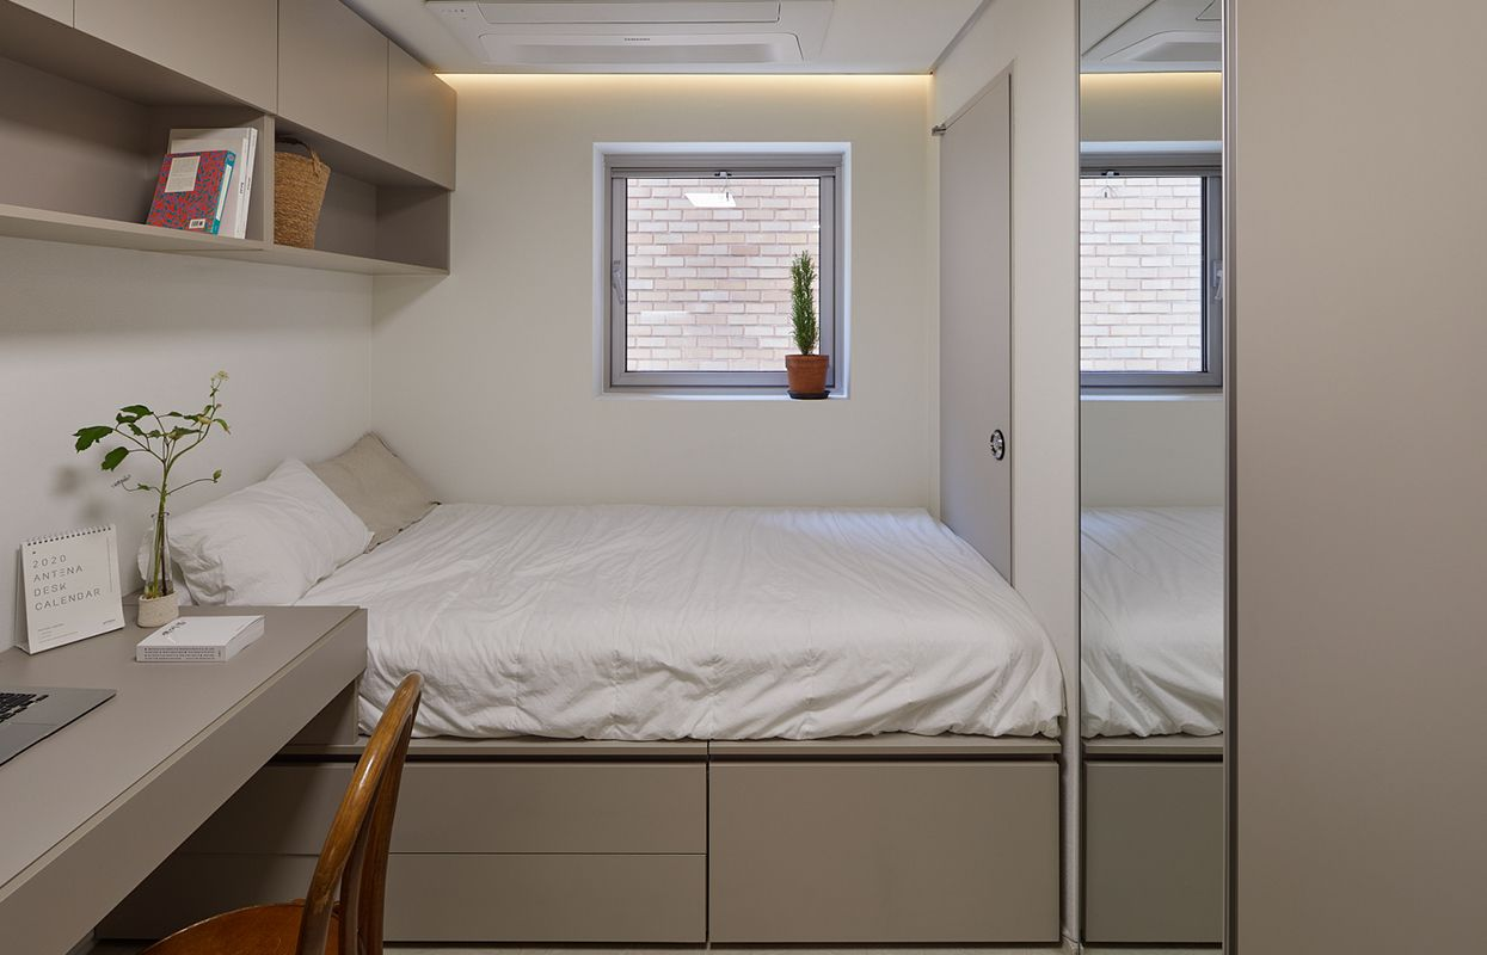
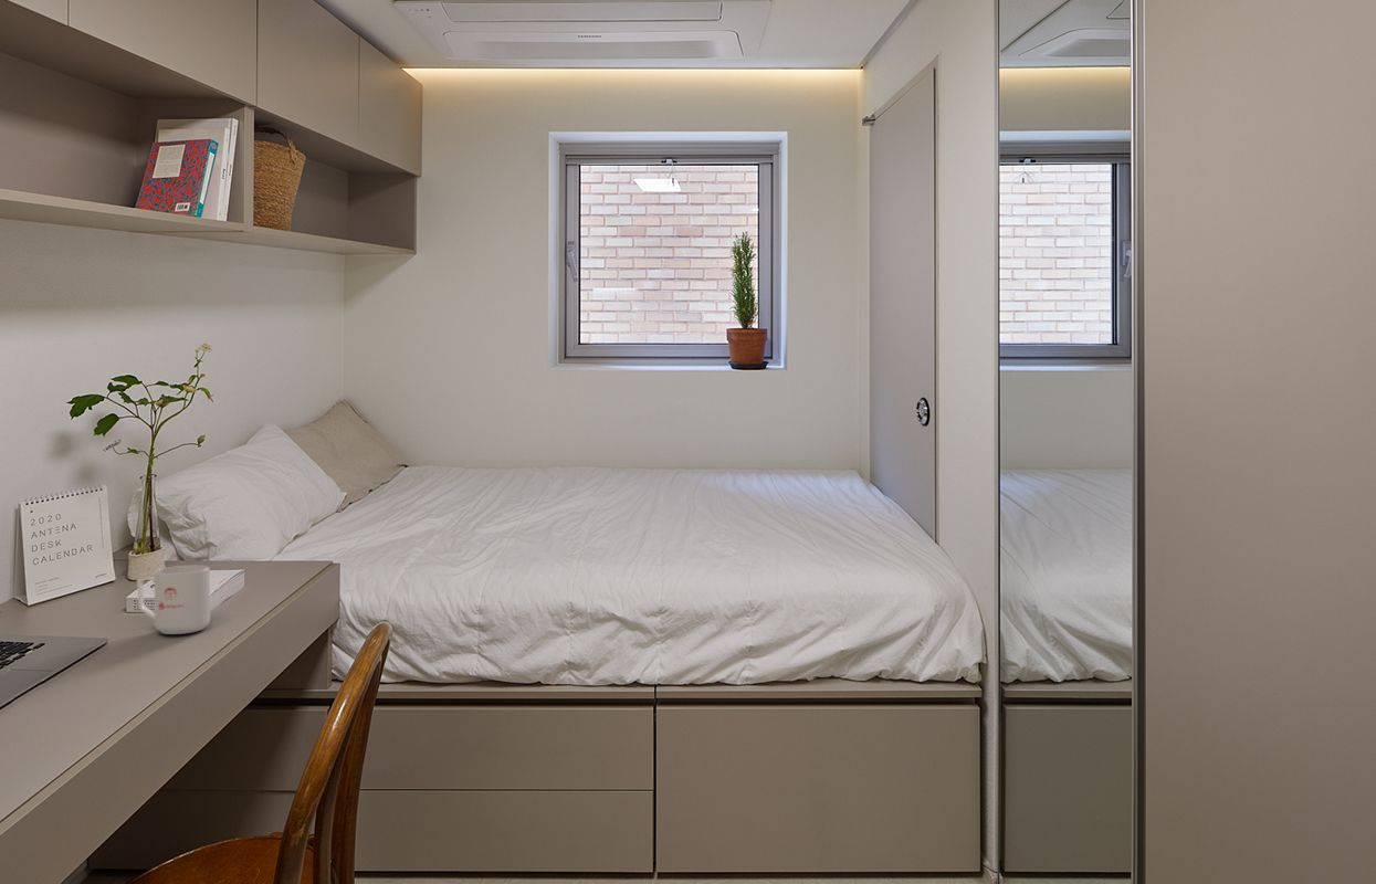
+ mug [136,565,211,635]
